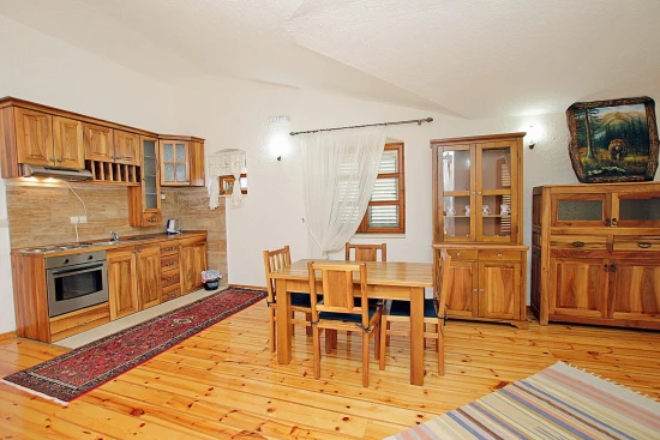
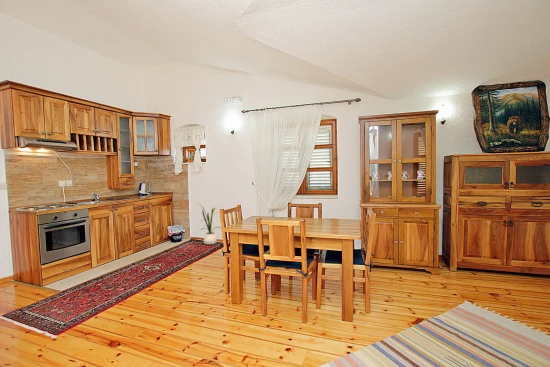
+ house plant [198,203,221,245]
